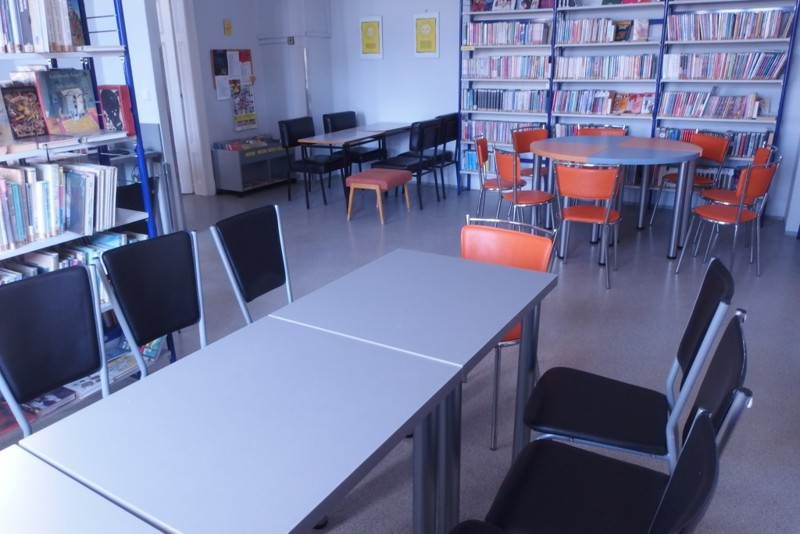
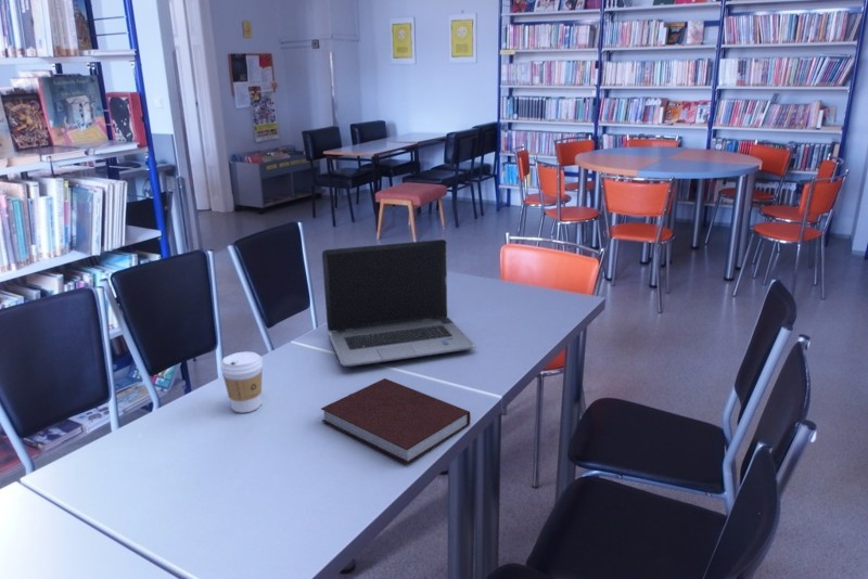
+ coffee cup [220,351,264,413]
+ notebook [320,377,472,465]
+ laptop computer [321,239,477,368]
